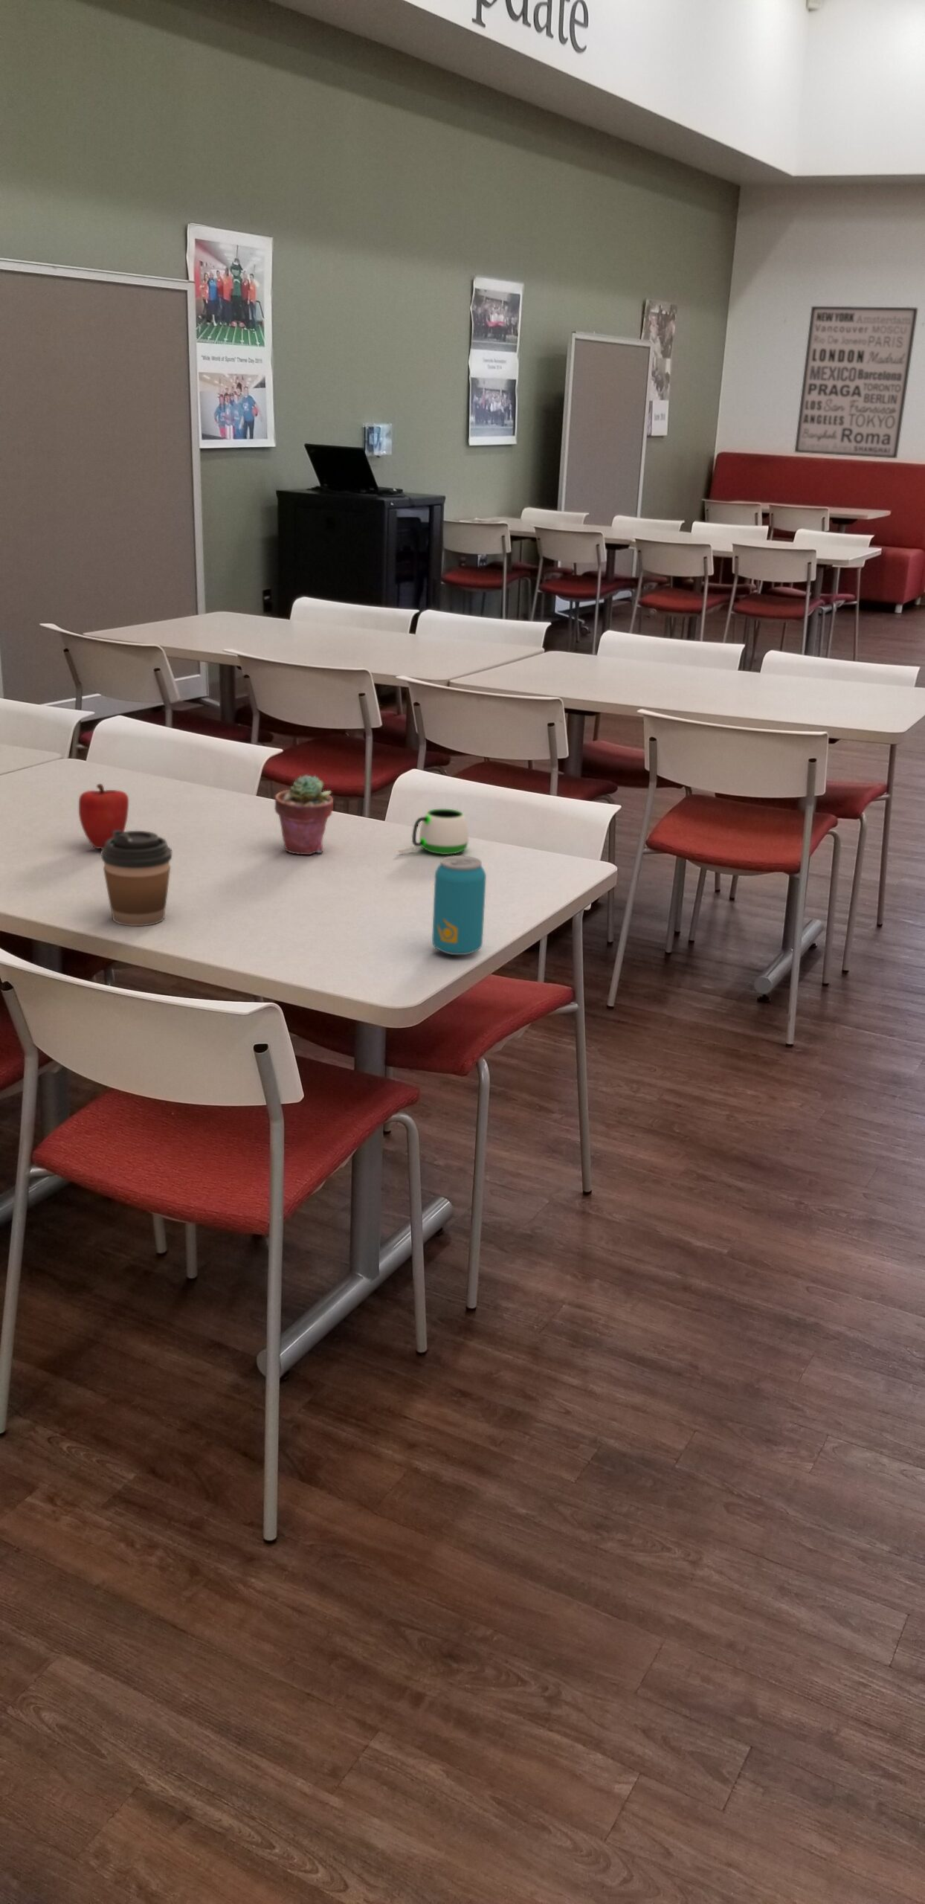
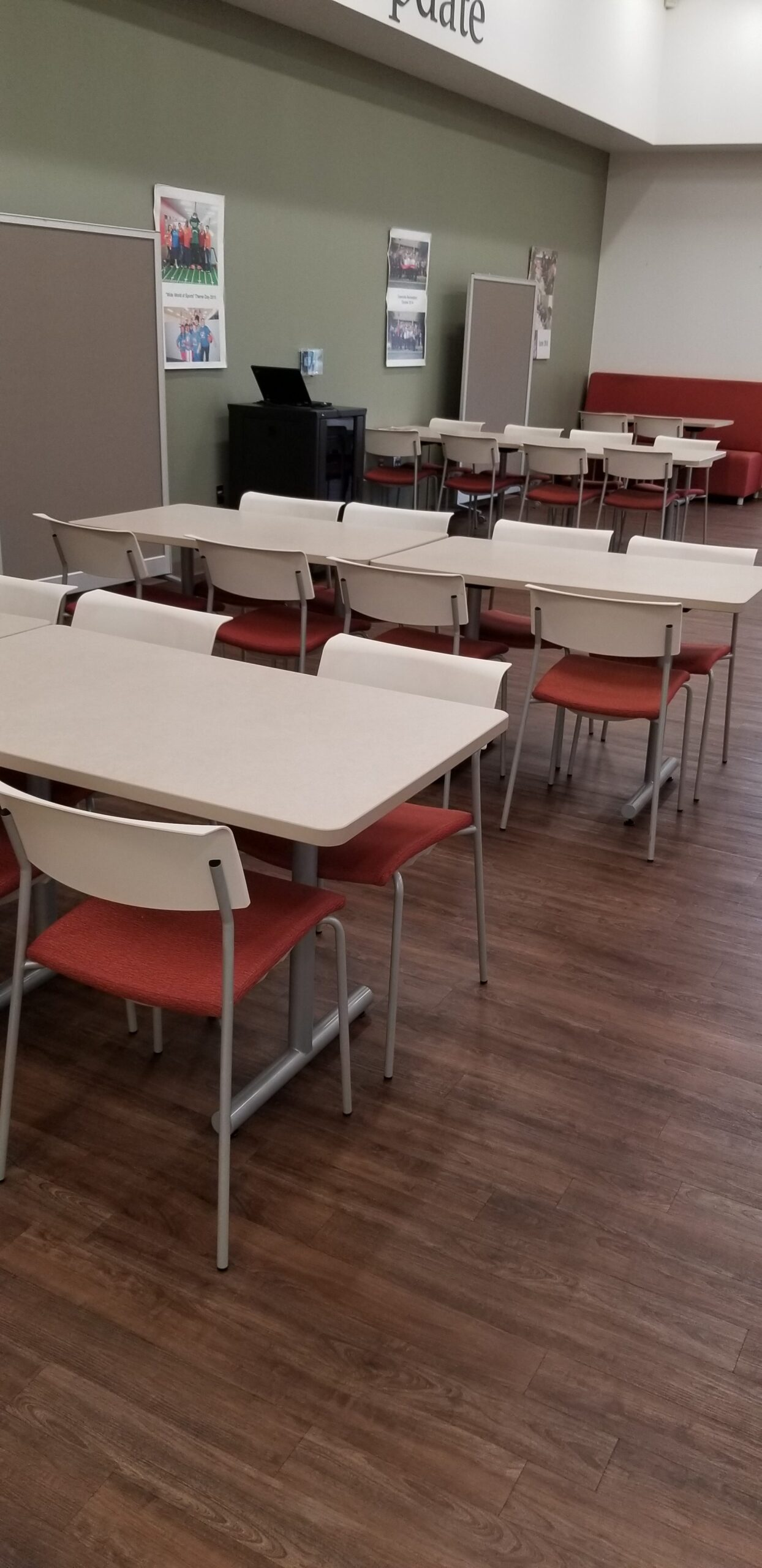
- wall art [794,306,919,459]
- coffee cup [101,831,172,926]
- potted succulent [273,775,334,855]
- beverage can [431,855,487,956]
- mug [397,809,470,855]
- apple [78,783,130,850]
